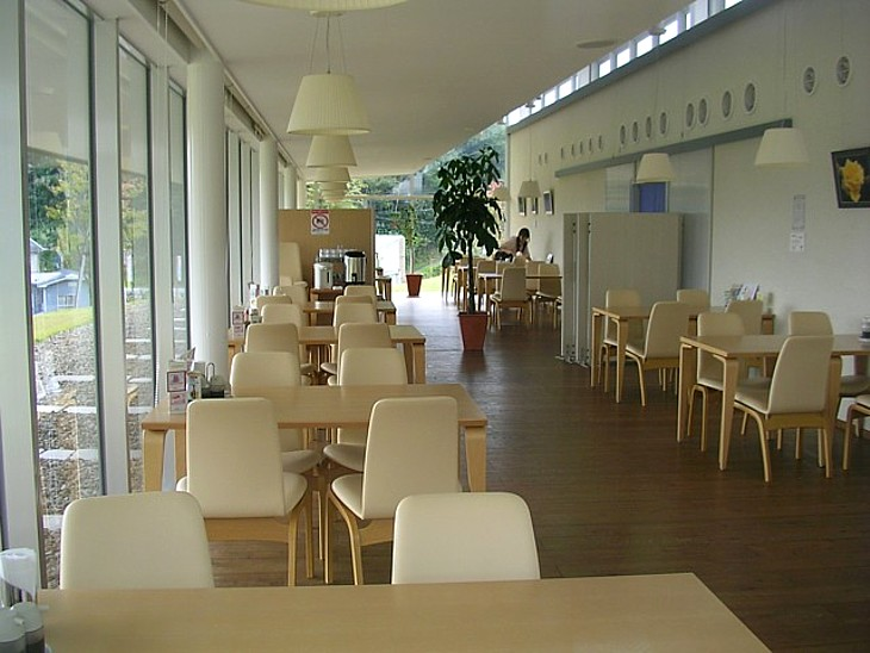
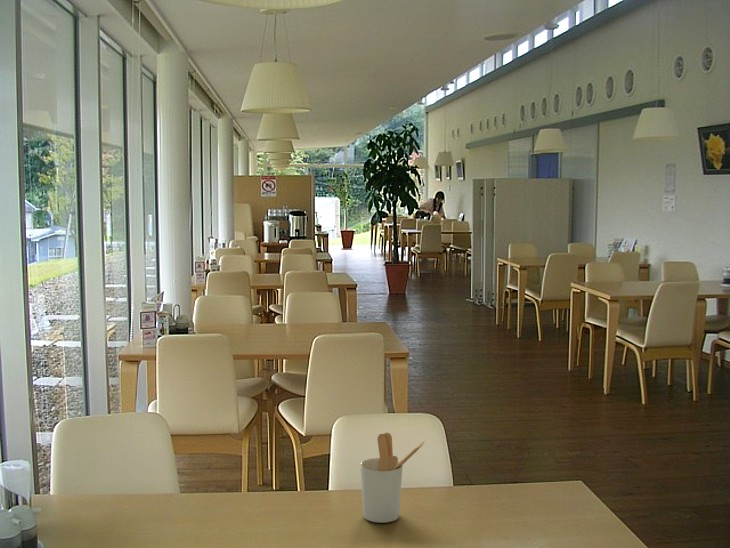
+ utensil holder [359,432,425,524]
